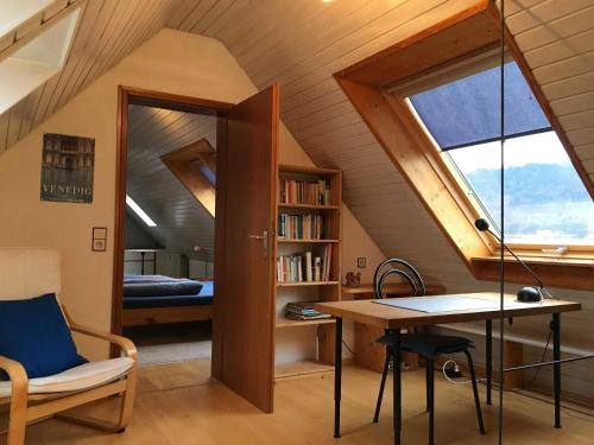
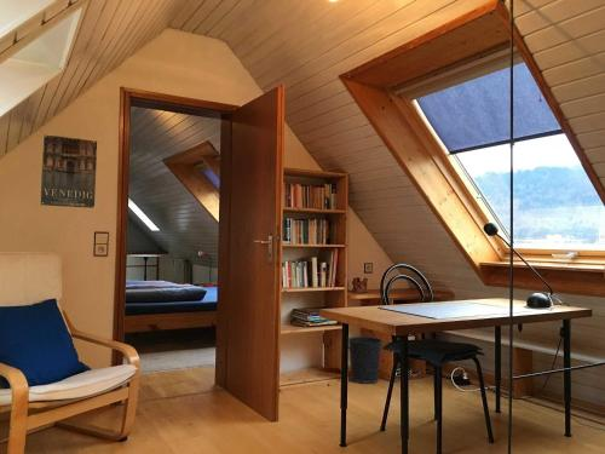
+ wastebasket [347,335,384,385]
